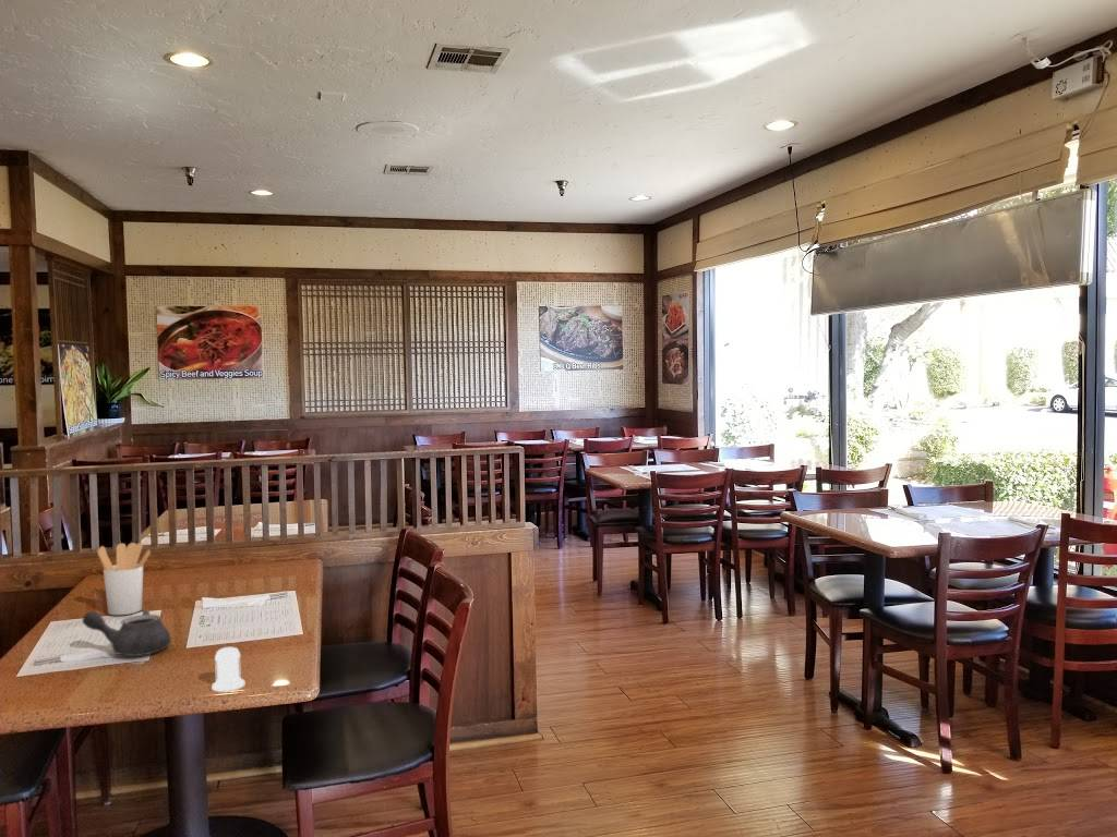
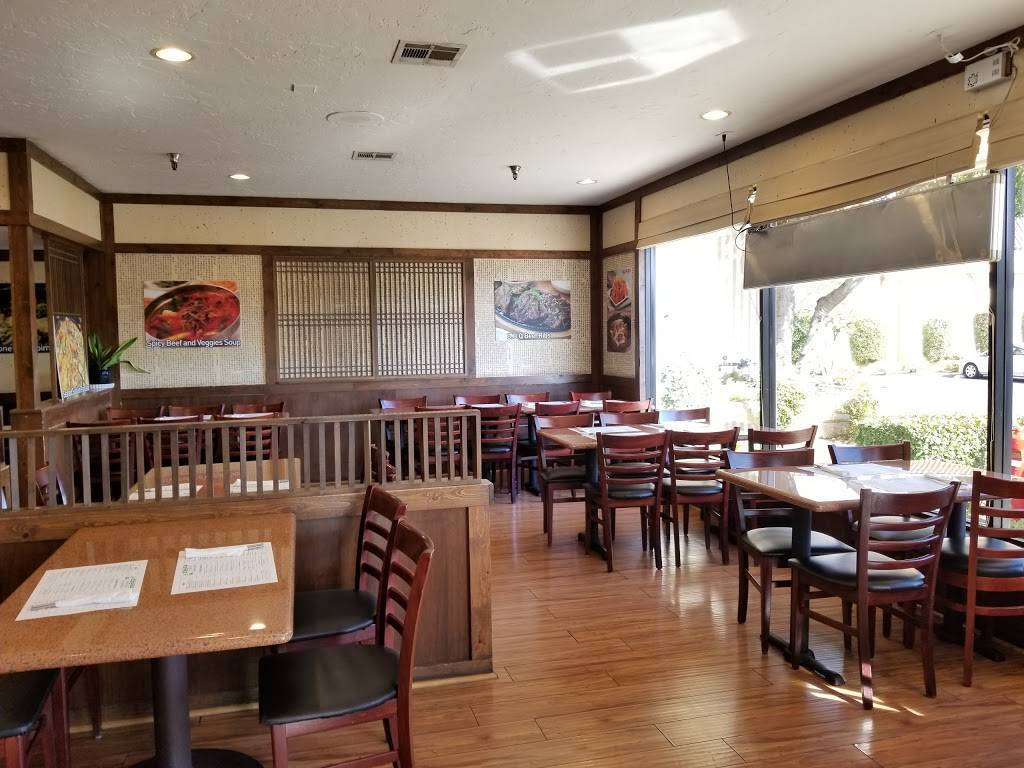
- utensil holder [97,542,152,616]
- salt shaker [211,646,245,693]
- teapot [82,608,172,657]
